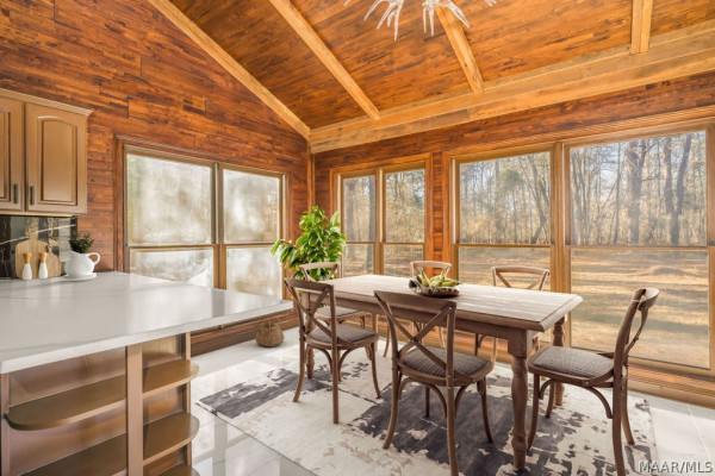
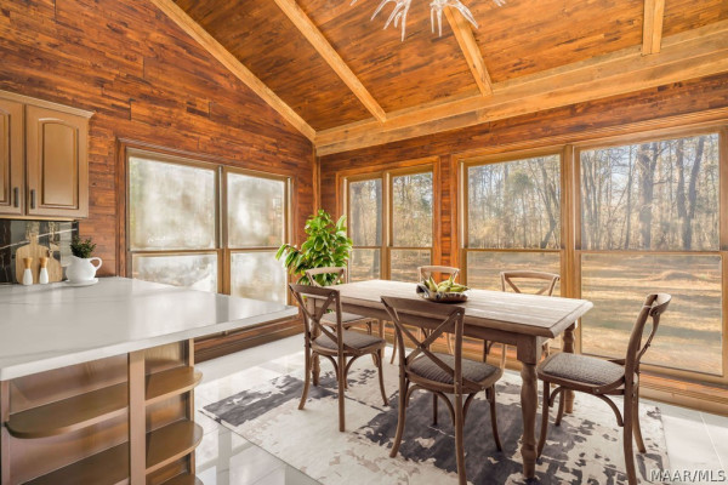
- basket [254,314,286,349]
